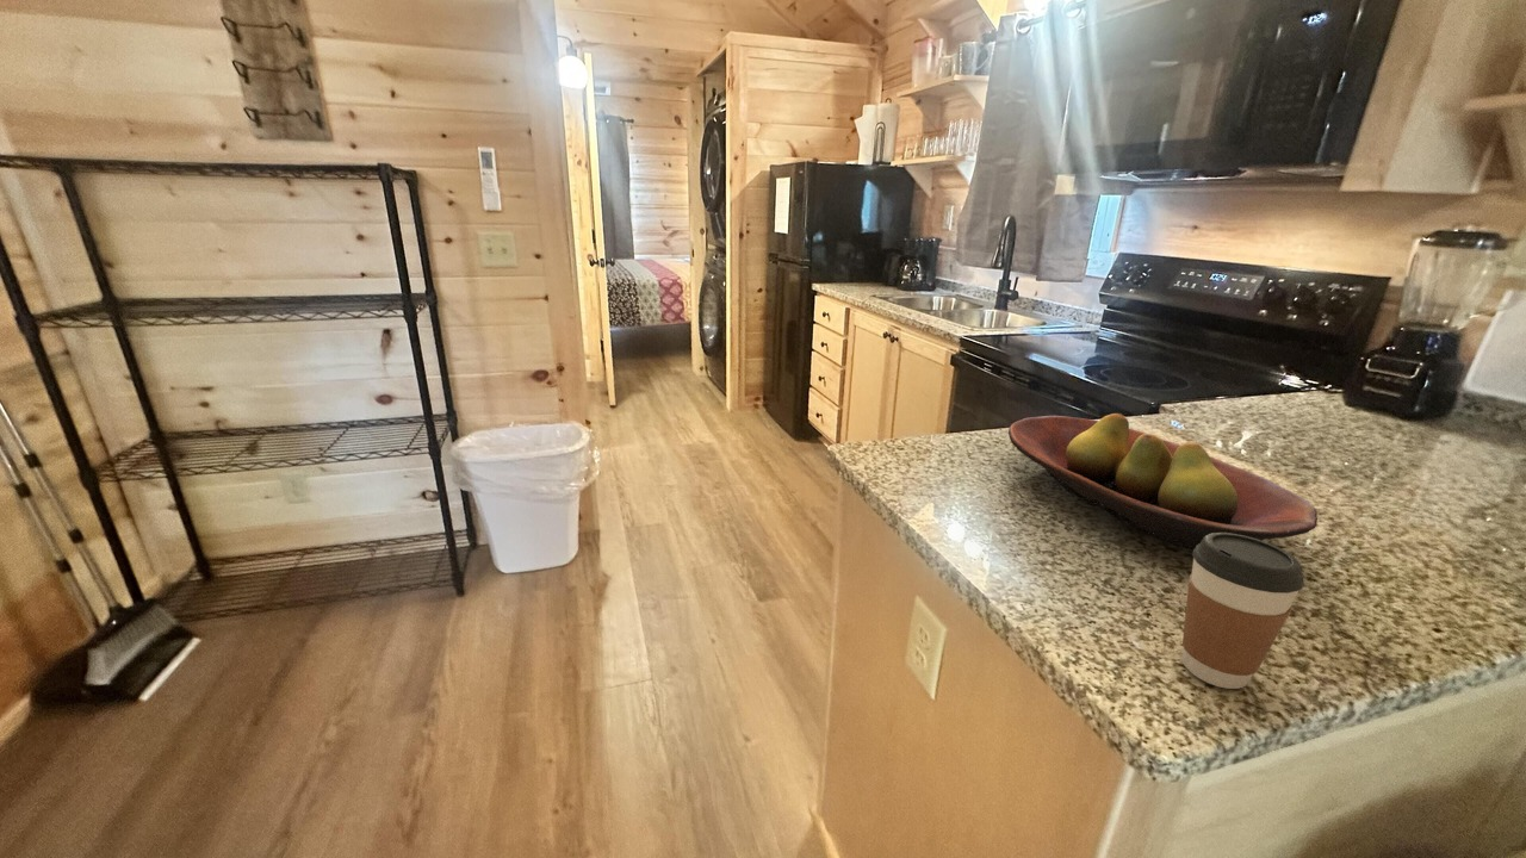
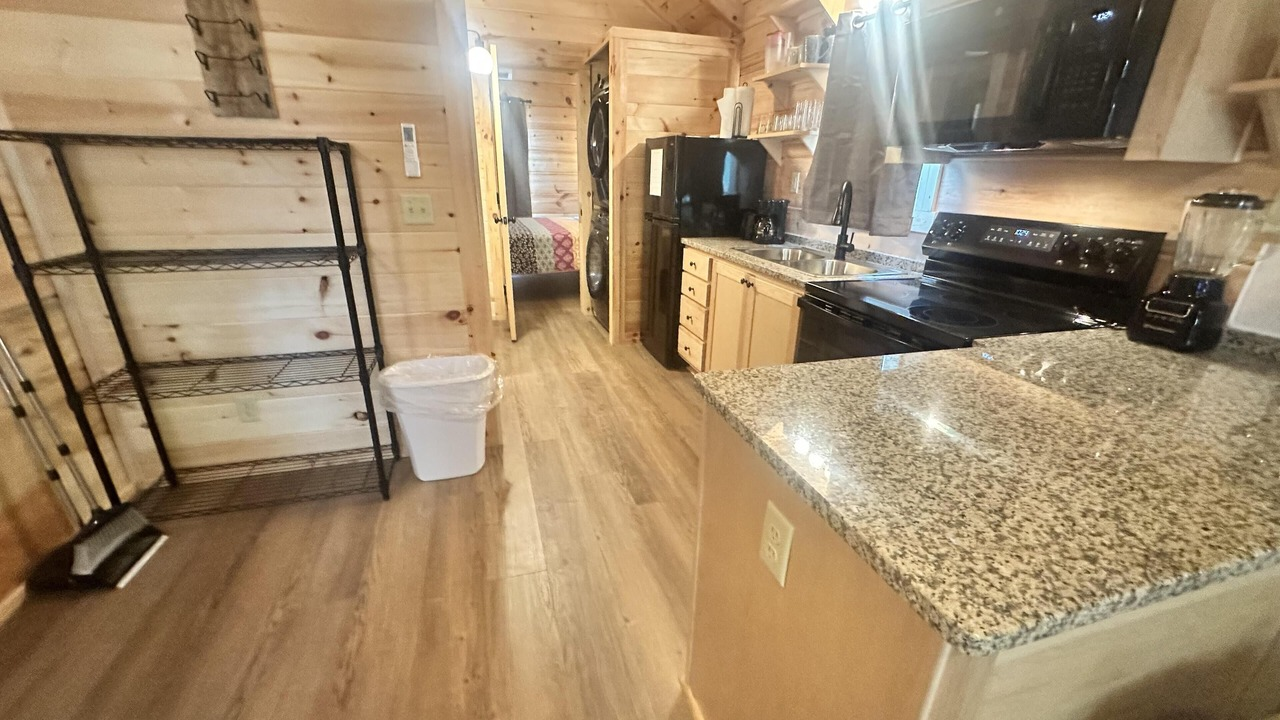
- coffee cup [1181,533,1305,690]
- fruit bowl [1007,412,1319,549]
